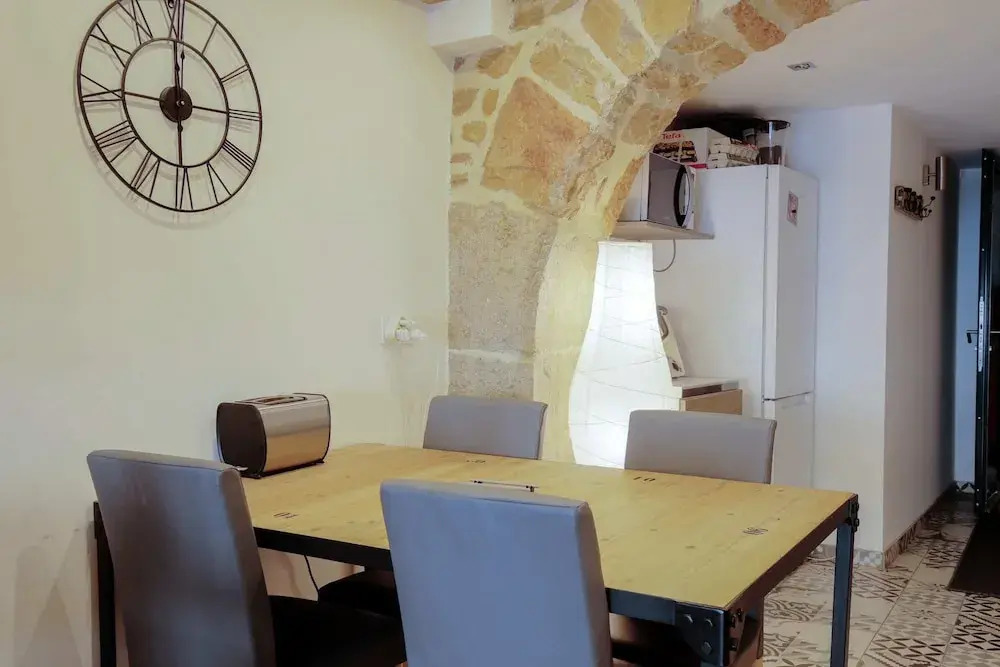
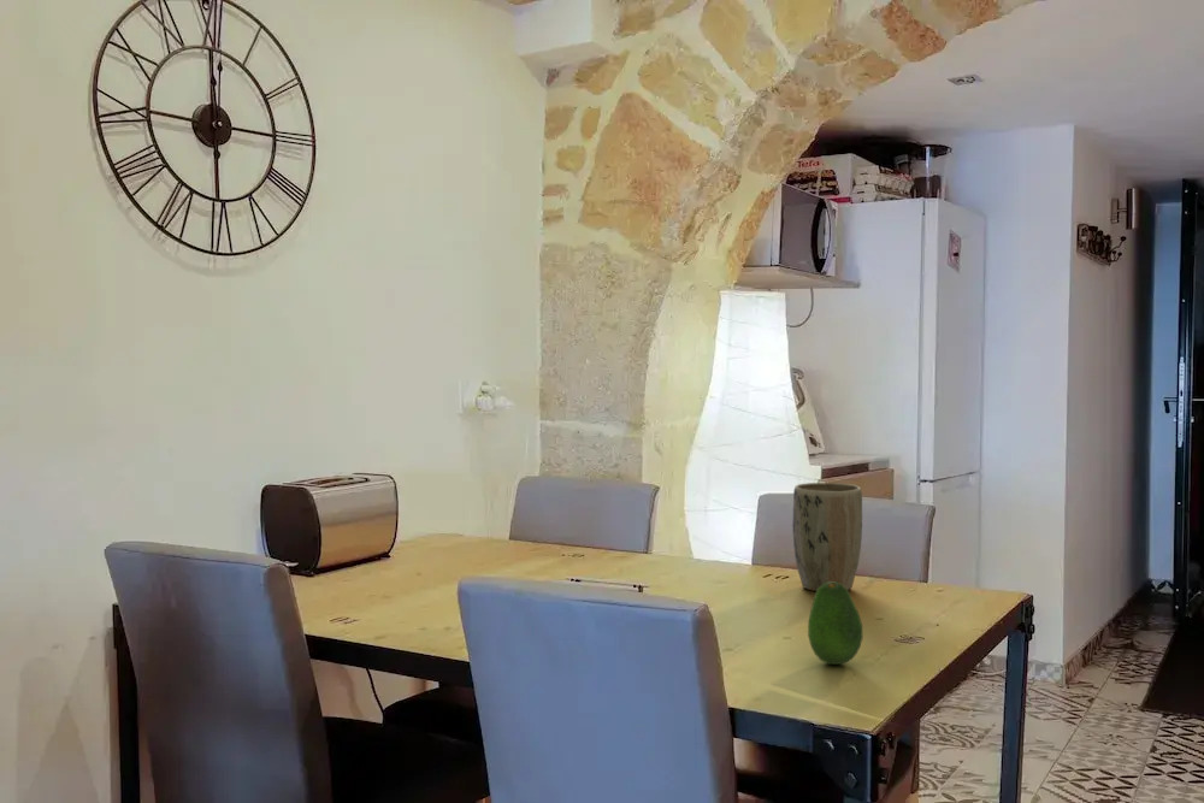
+ plant pot [791,482,863,592]
+ fruit [807,581,863,666]
